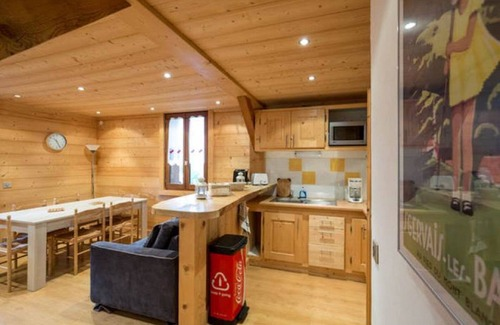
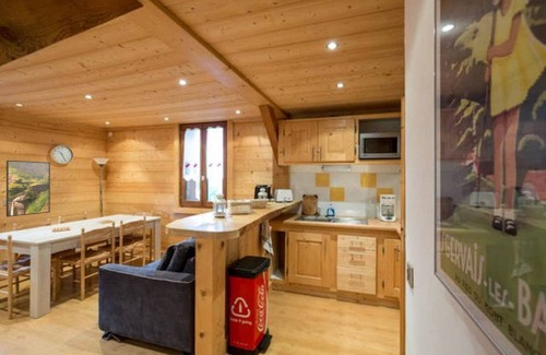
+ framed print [5,159,51,218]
